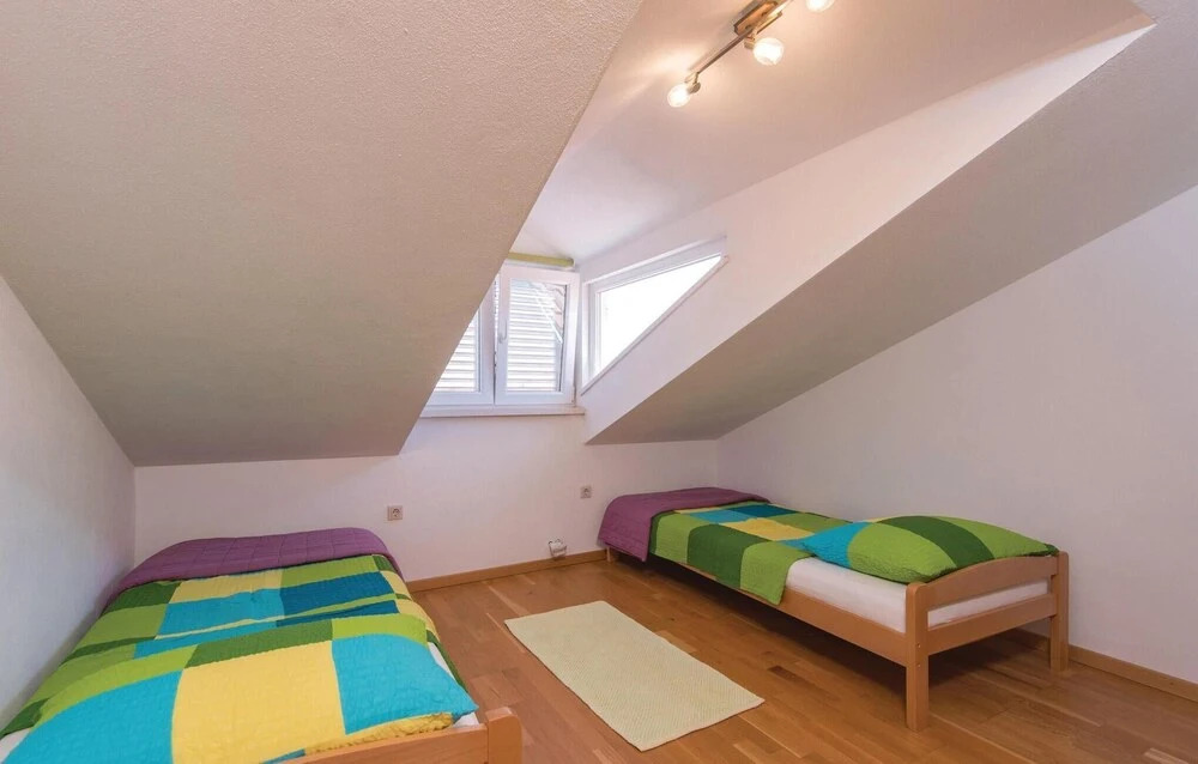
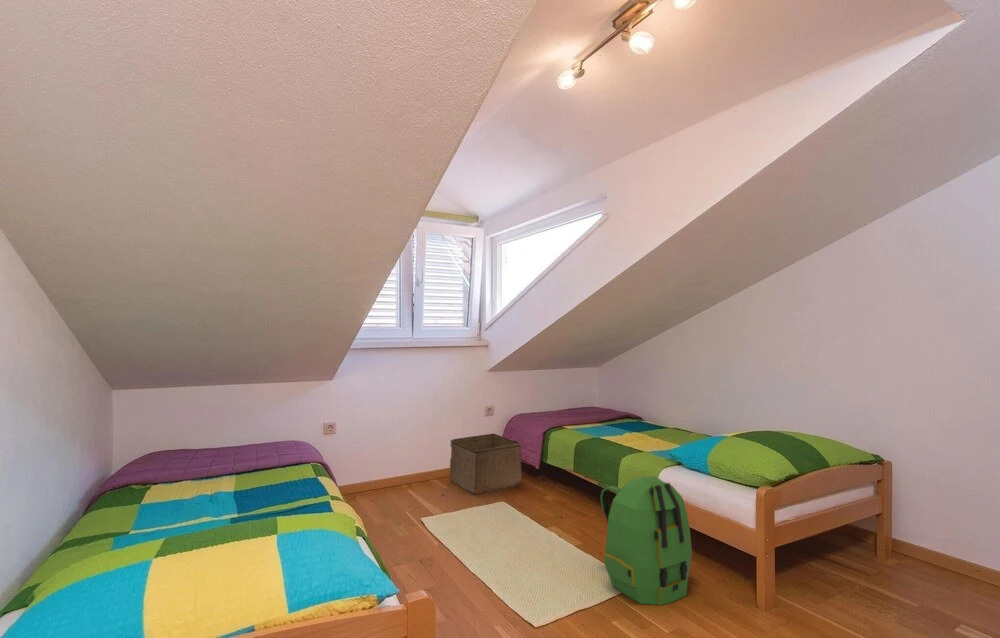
+ backpack [599,475,693,607]
+ storage bin [449,432,523,496]
